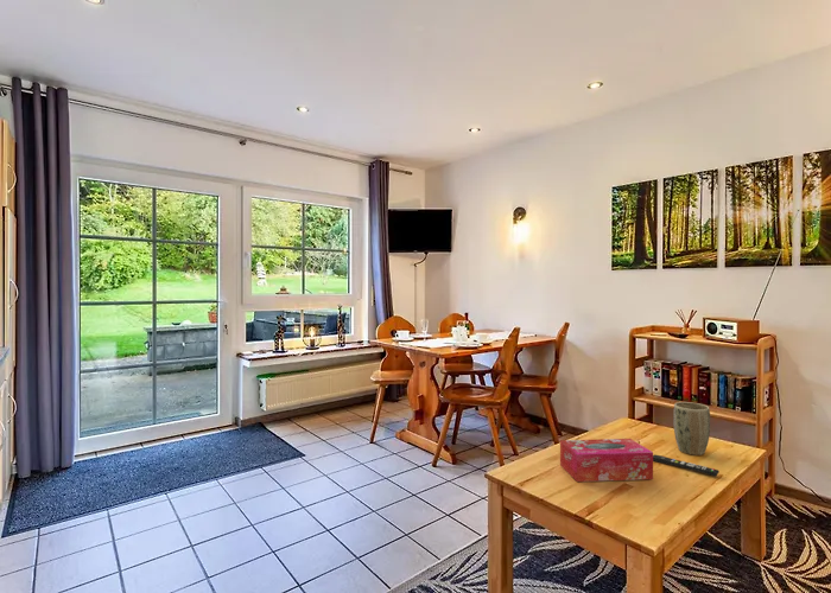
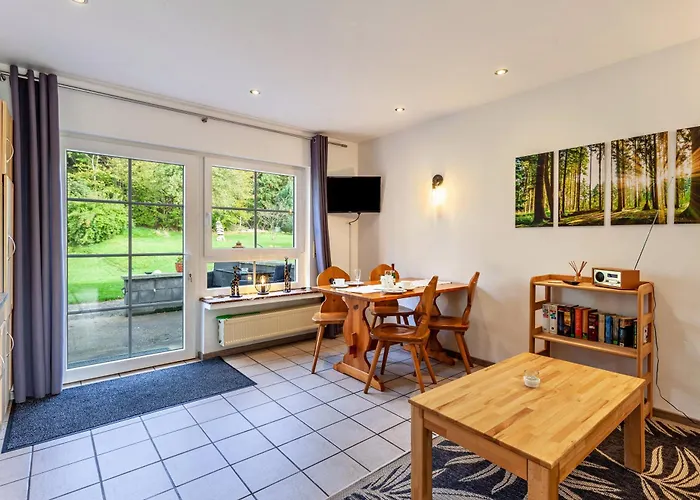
- remote control [653,454,721,477]
- plant pot [672,401,711,457]
- tissue box [559,438,654,483]
